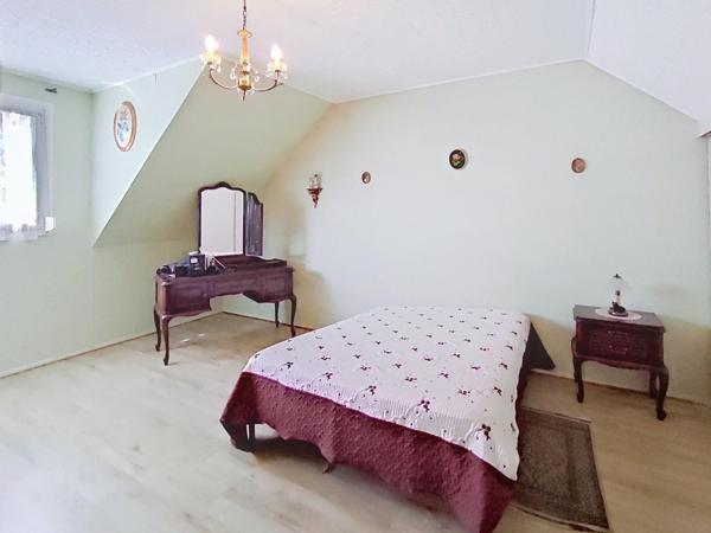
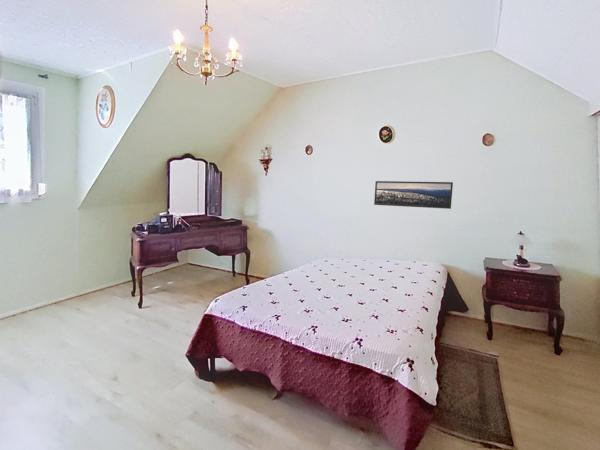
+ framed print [373,180,454,210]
